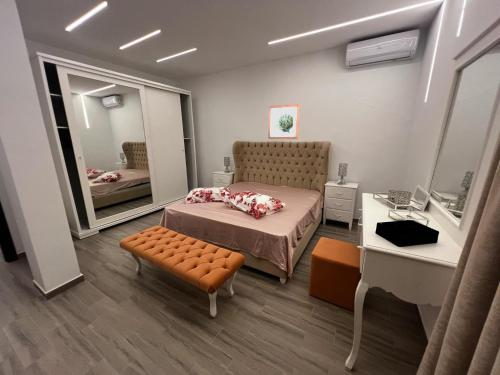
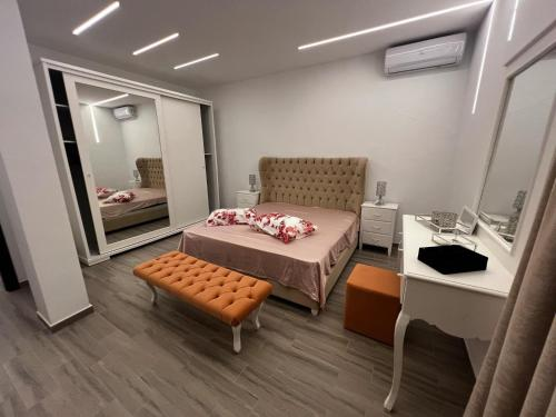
- wall art [267,103,301,140]
